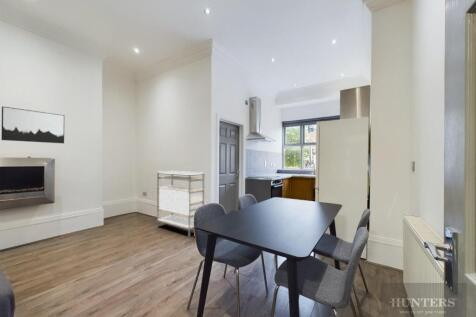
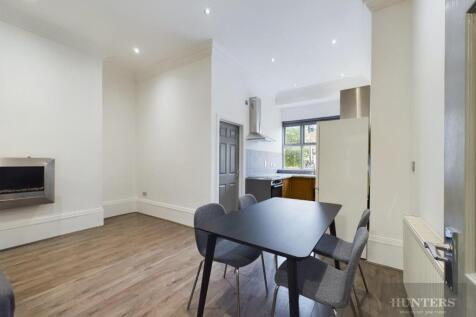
- shelving unit [156,170,205,238]
- wall art [0,106,65,144]
